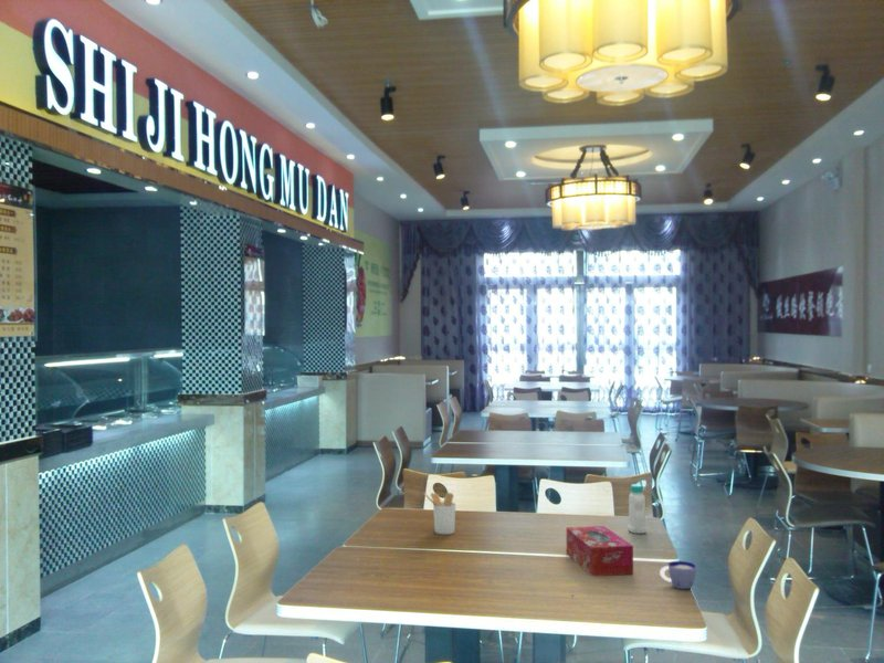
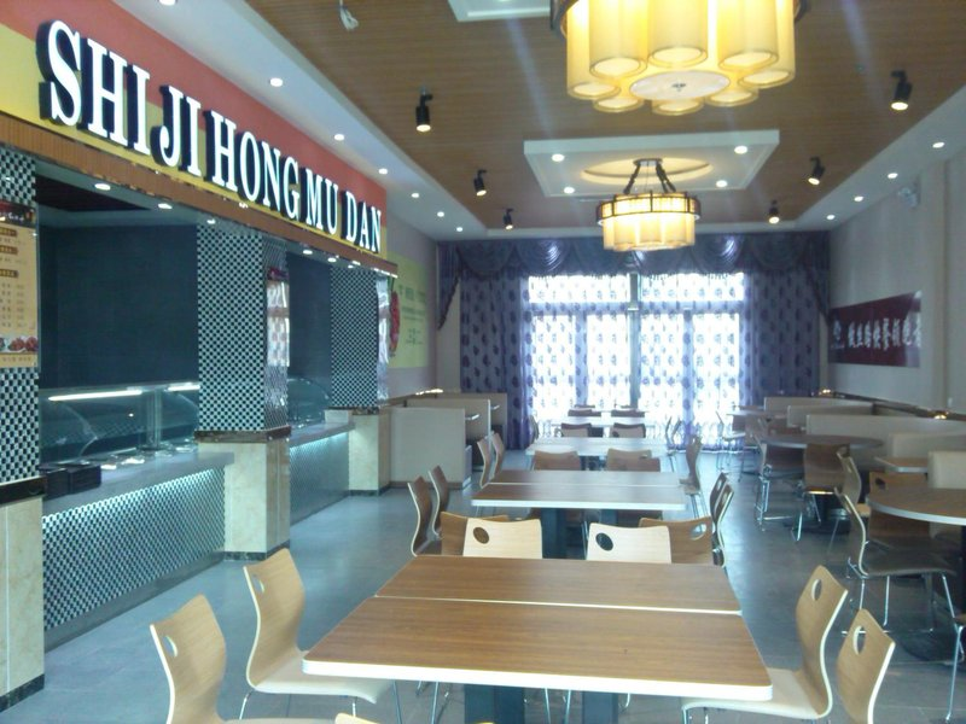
- bottle [627,483,648,535]
- cup [659,560,697,590]
- tissue box [566,525,634,577]
- utensil holder [422,492,456,535]
